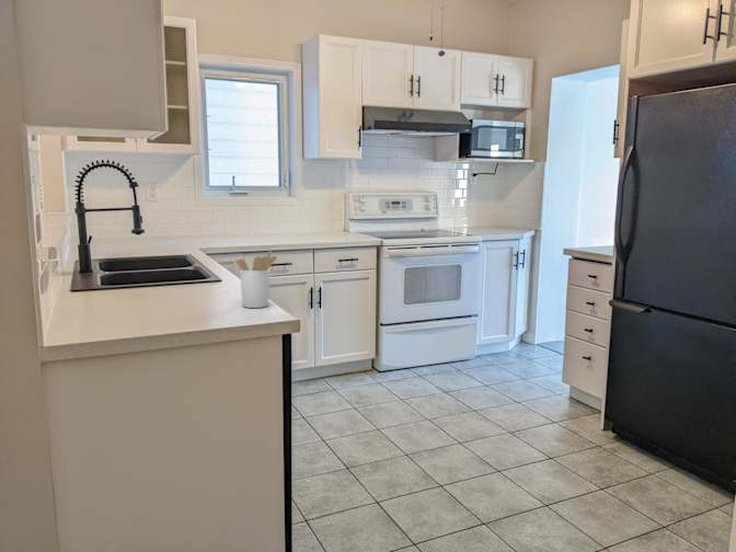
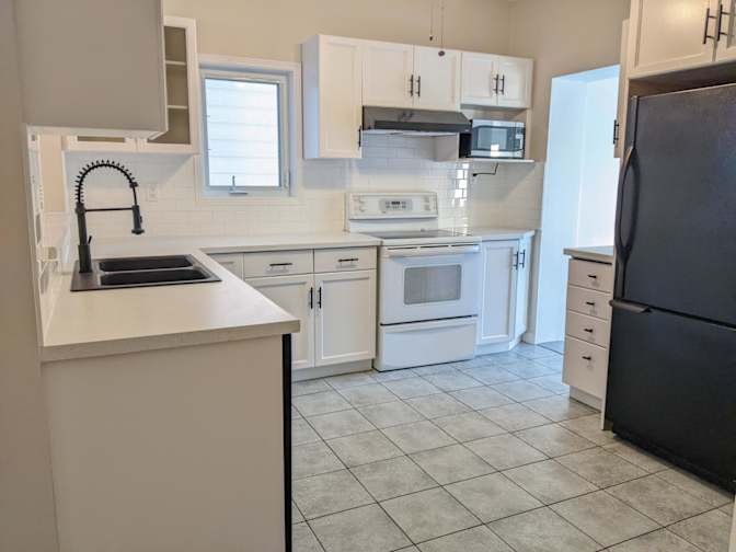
- utensil holder [234,249,278,309]
